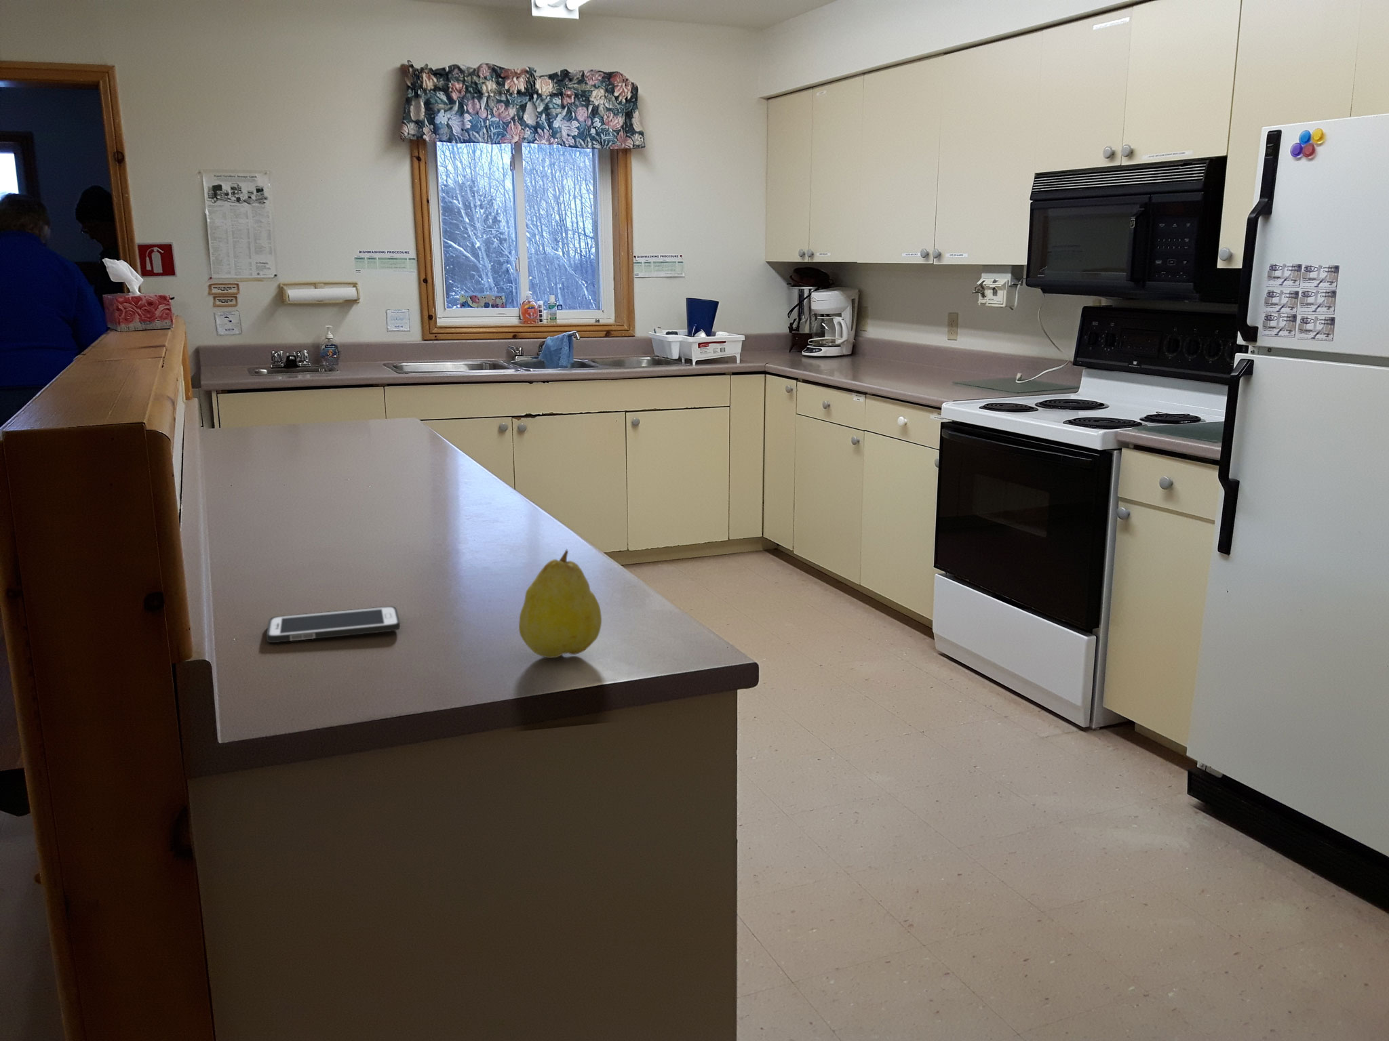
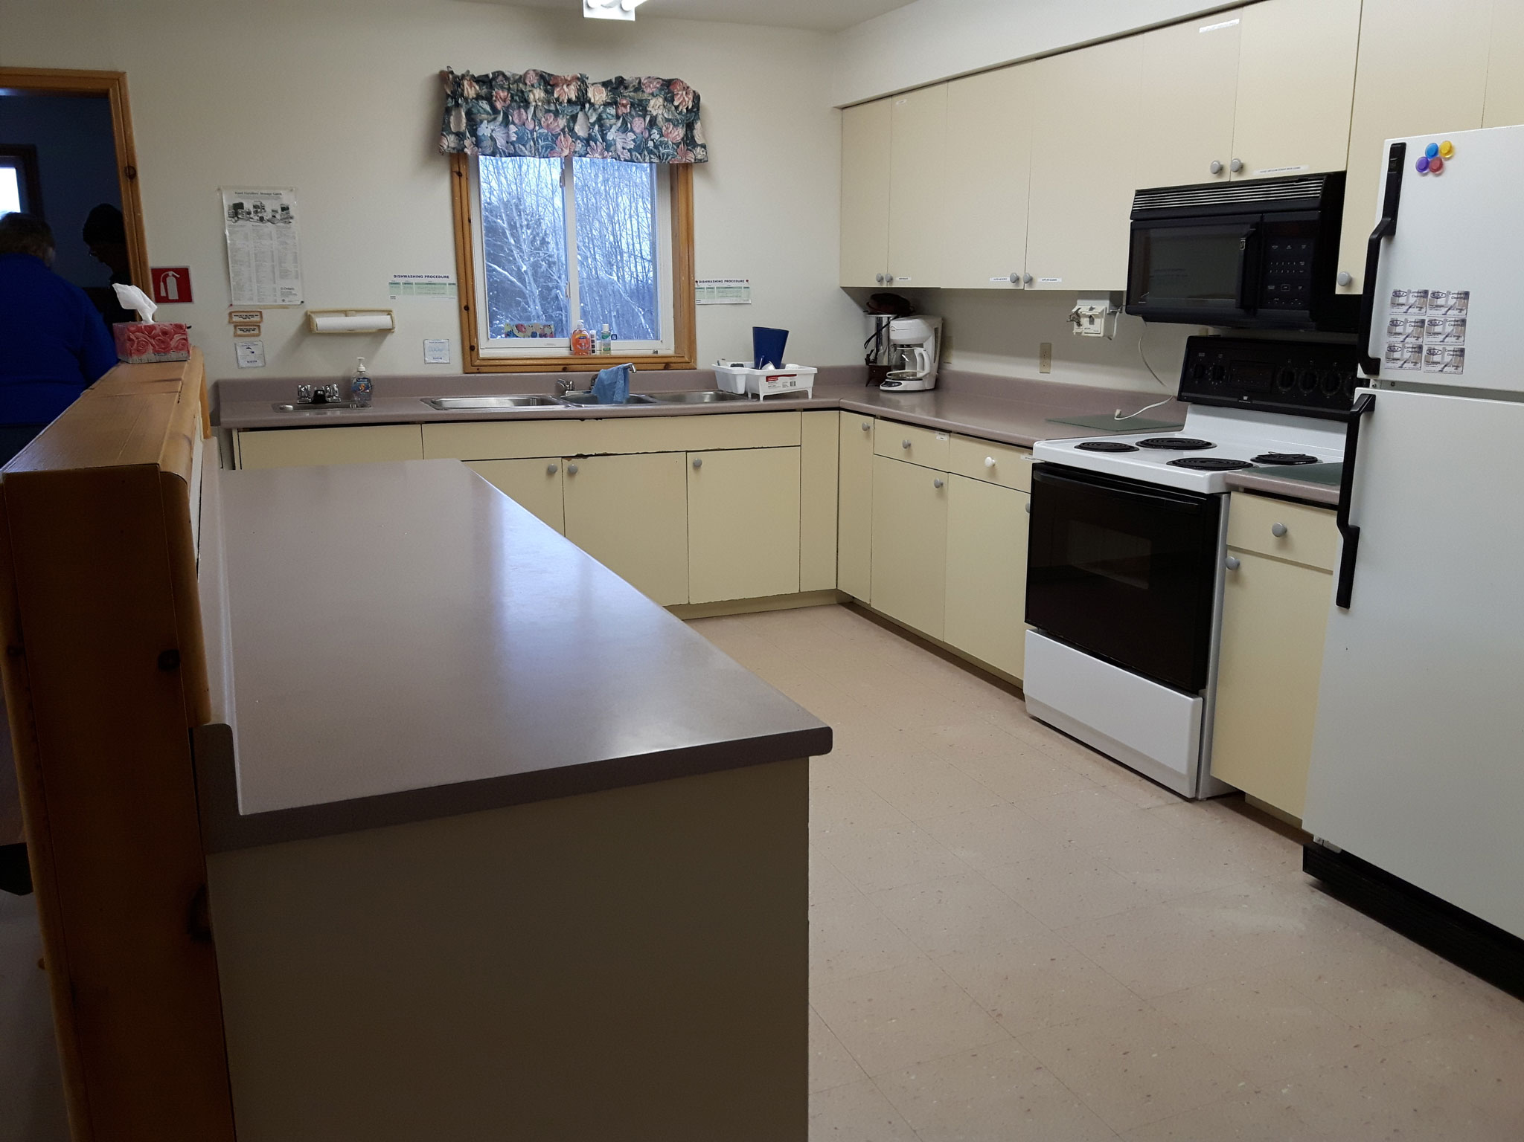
- cell phone [266,606,400,643]
- fruit [518,549,603,658]
